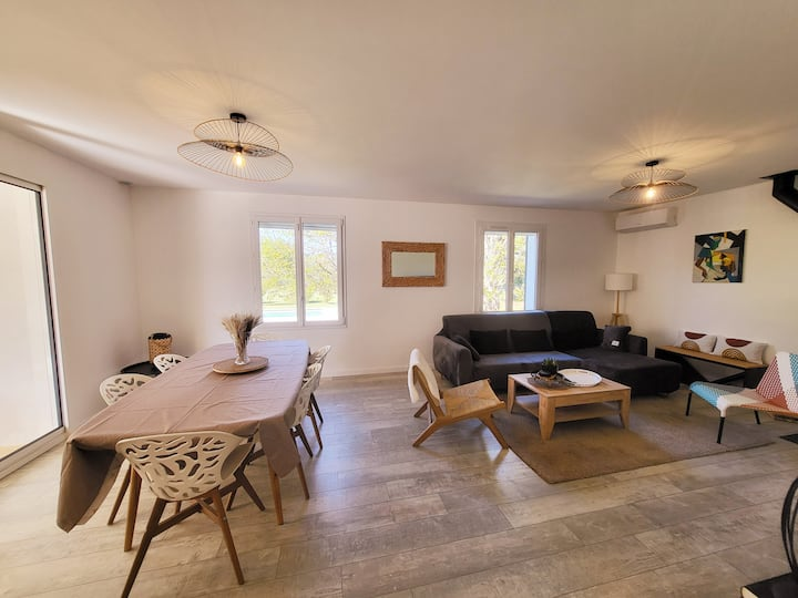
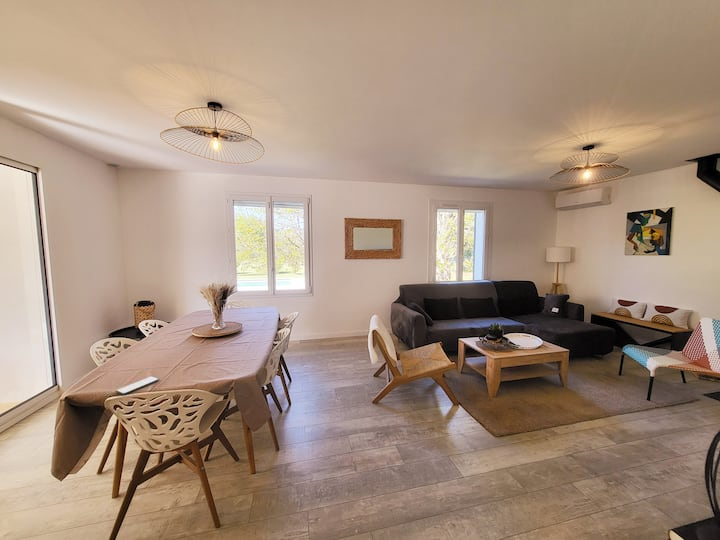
+ smartphone [115,376,160,396]
